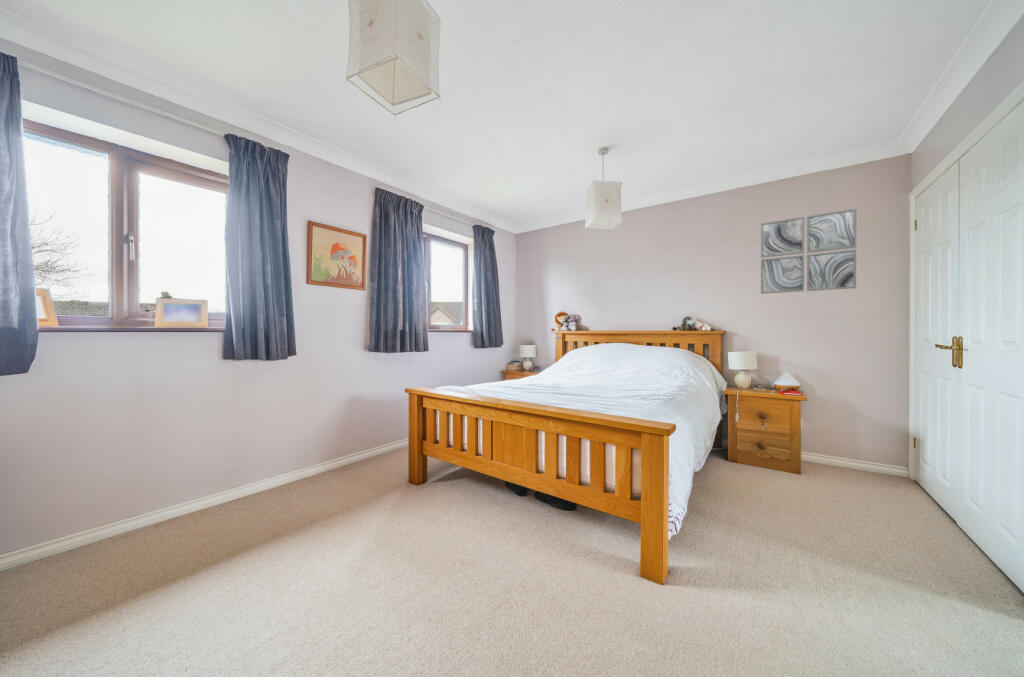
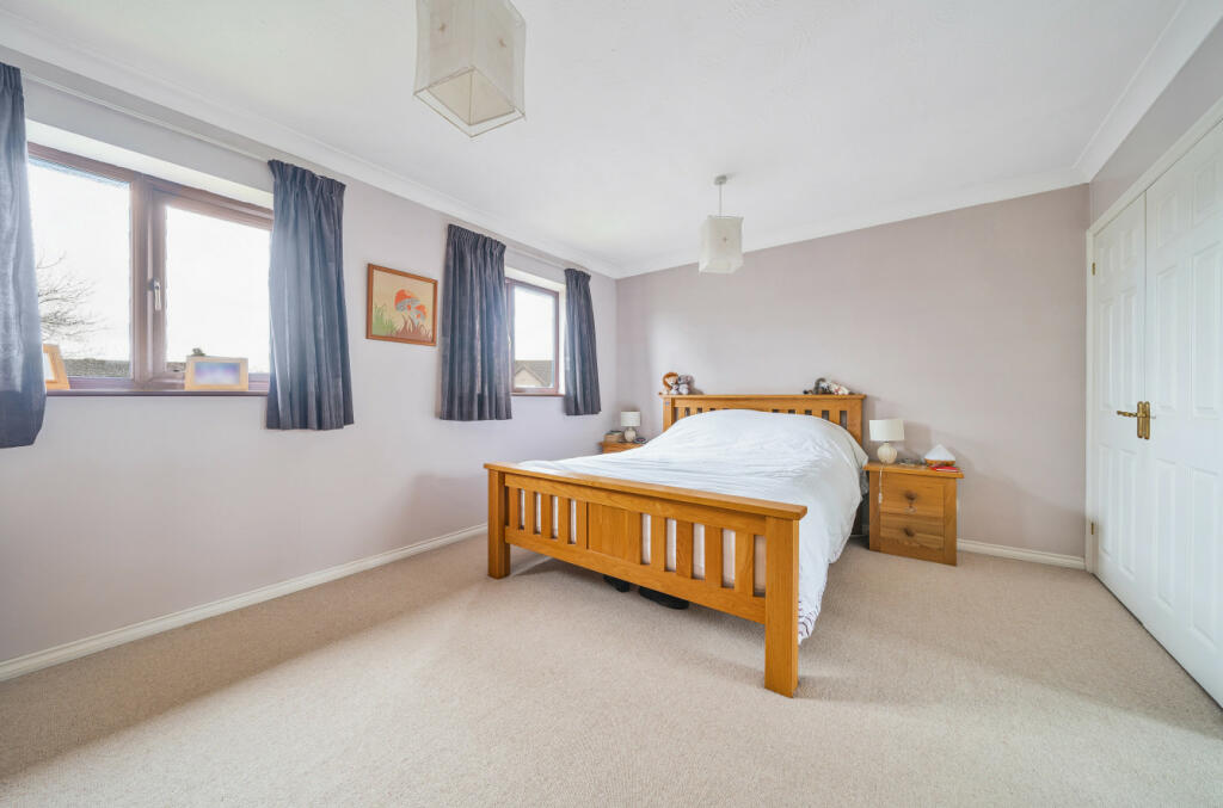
- wall art [760,208,857,295]
